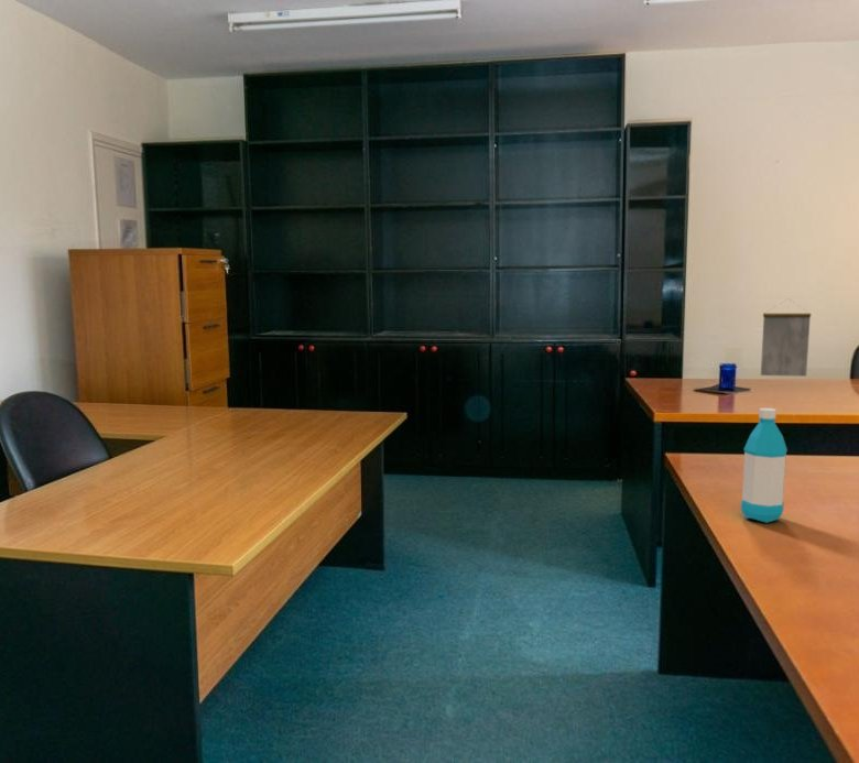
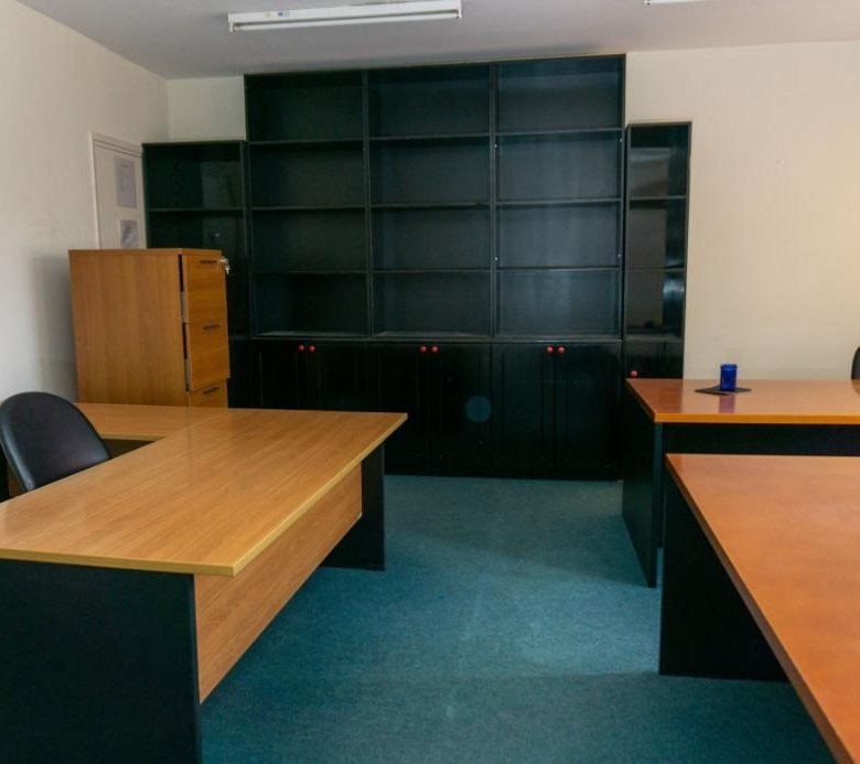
- calendar [760,297,812,378]
- water bottle [740,407,789,524]
